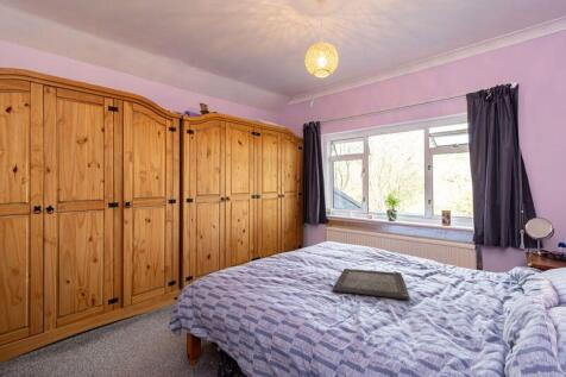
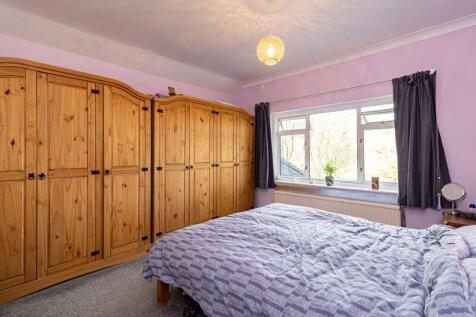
- serving tray [333,268,410,301]
